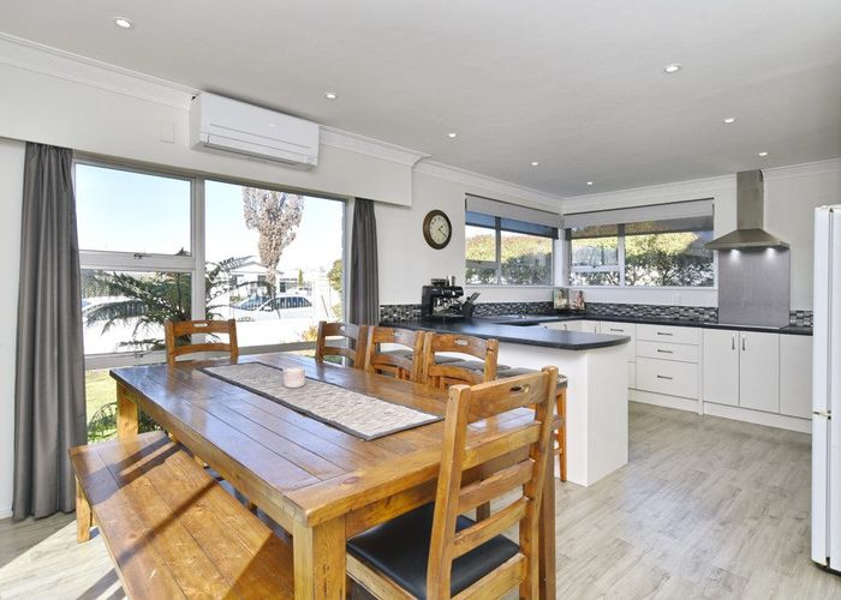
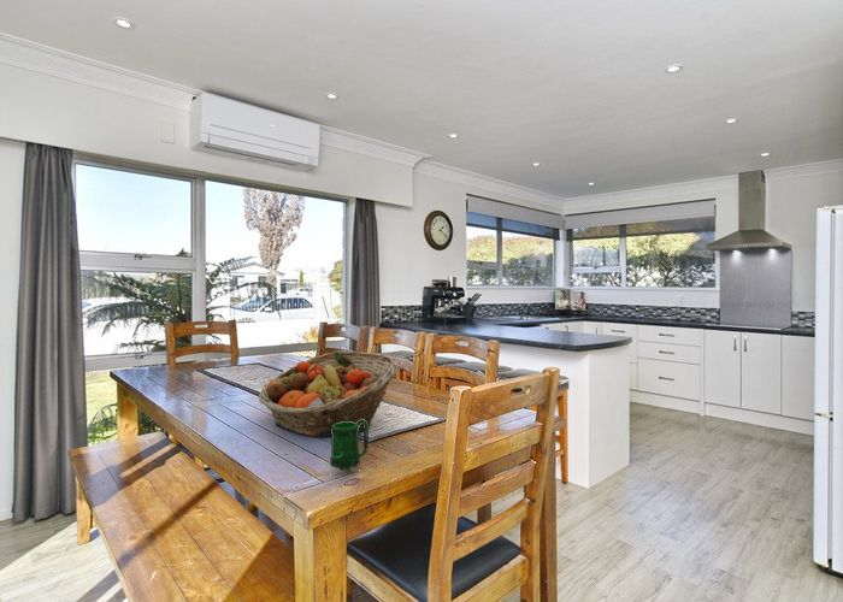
+ mug [329,419,370,474]
+ fruit basket [258,350,400,437]
